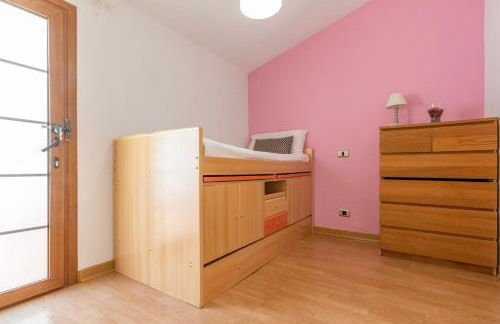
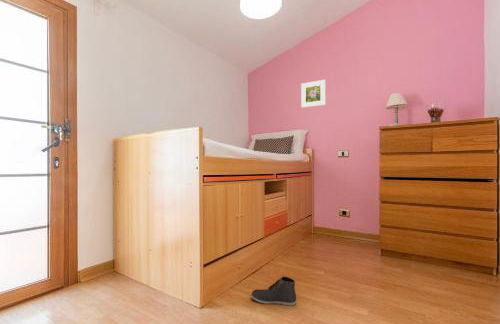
+ sneaker [250,276,297,307]
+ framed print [300,79,327,109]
